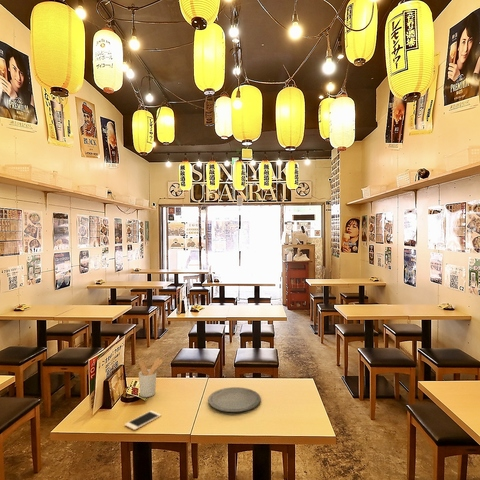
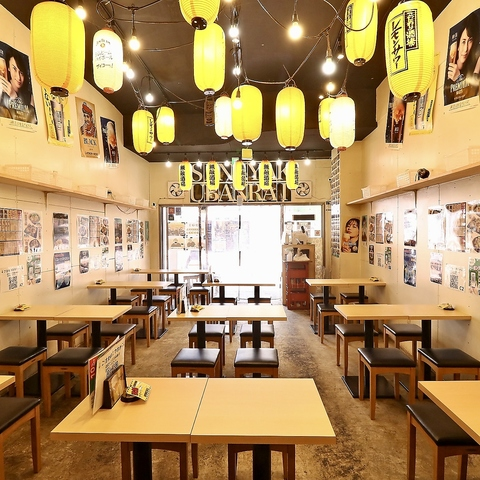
- utensil holder [138,357,164,398]
- plate [207,386,262,413]
- cell phone [124,410,162,431]
